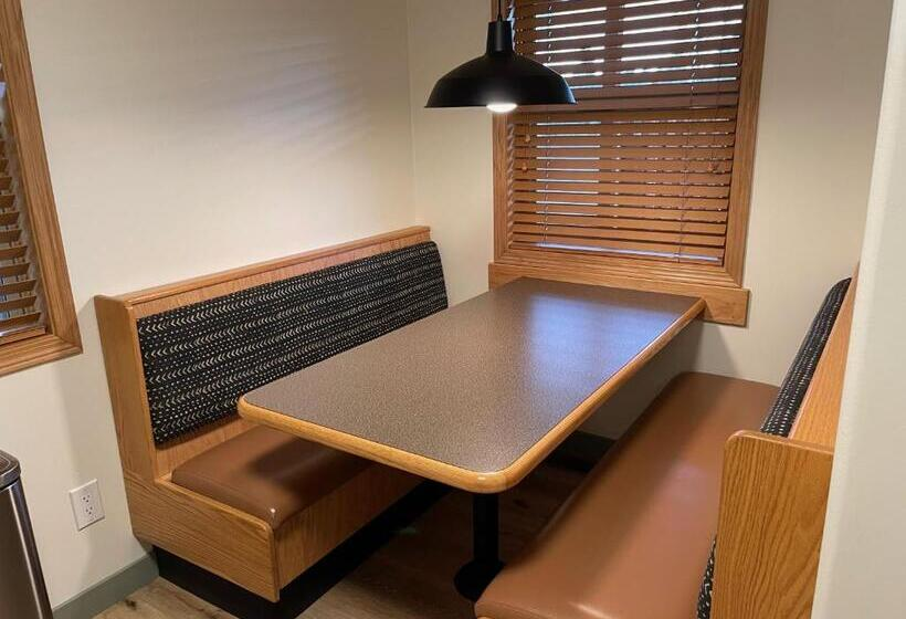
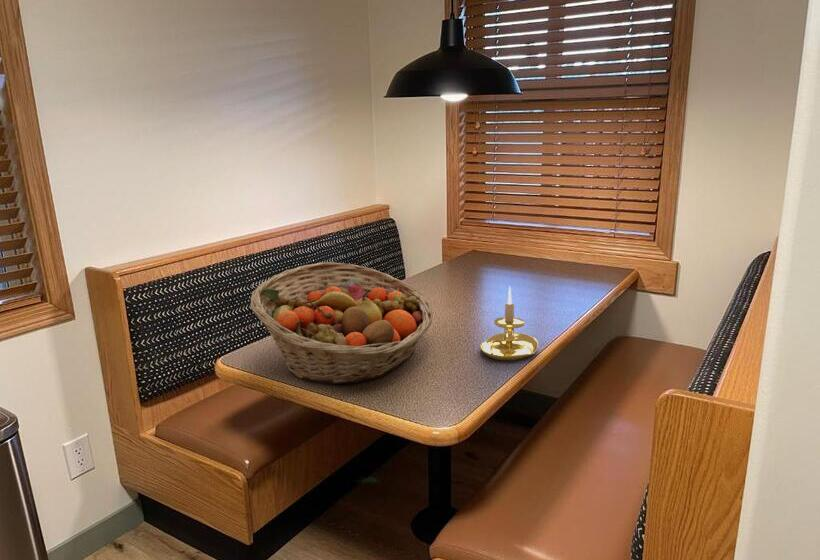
+ fruit basket [250,261,433,385]
+ candle holder [479,285,539,362]
